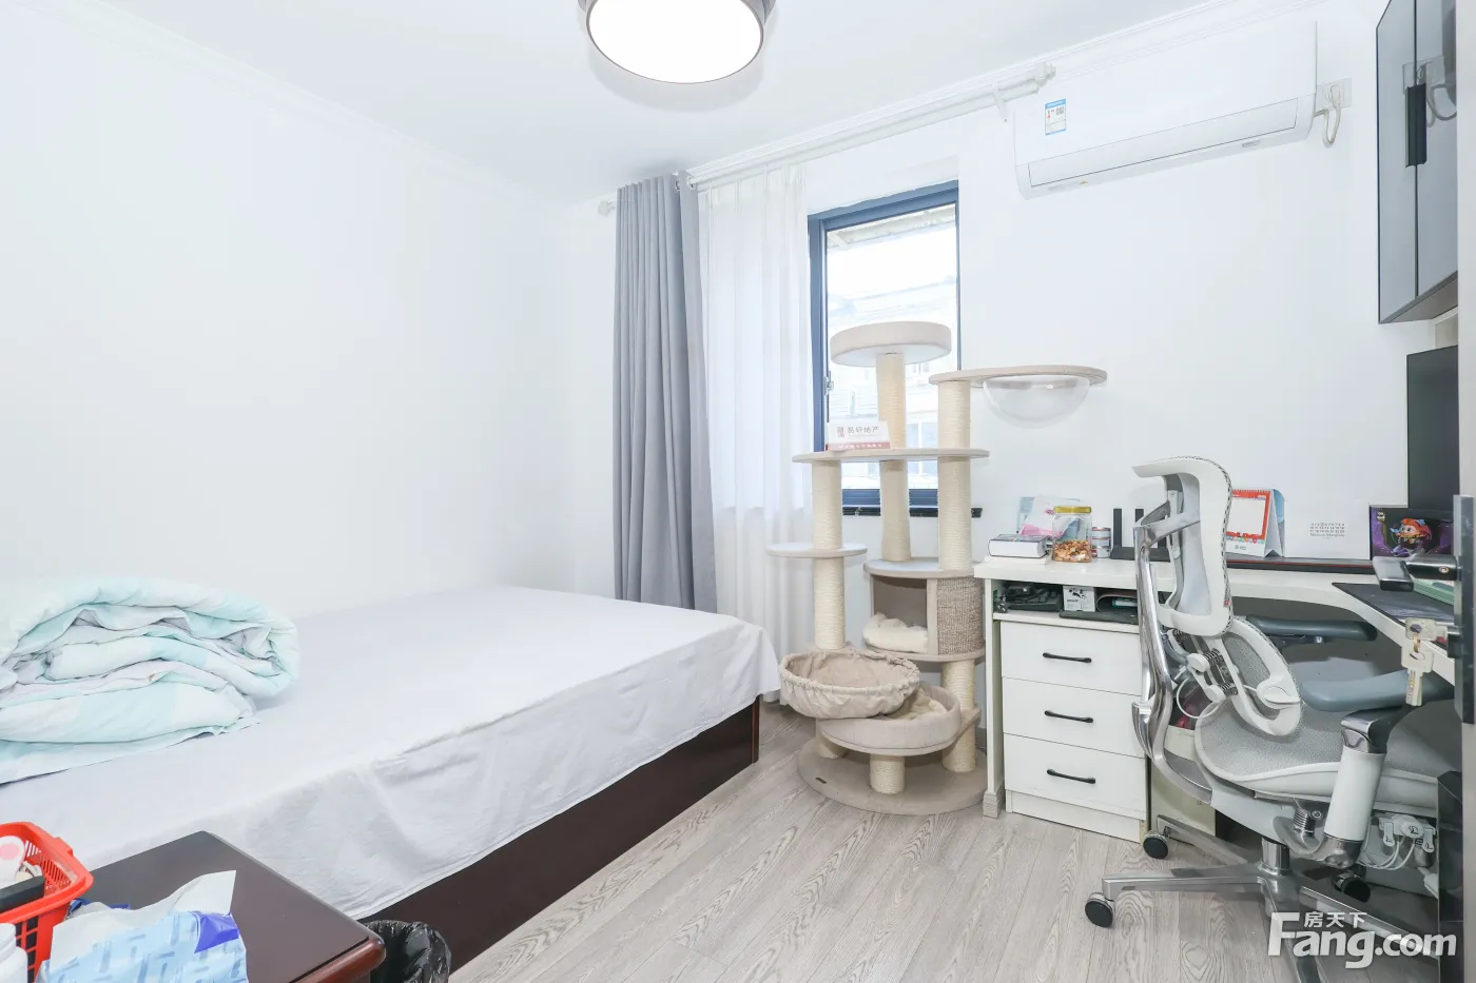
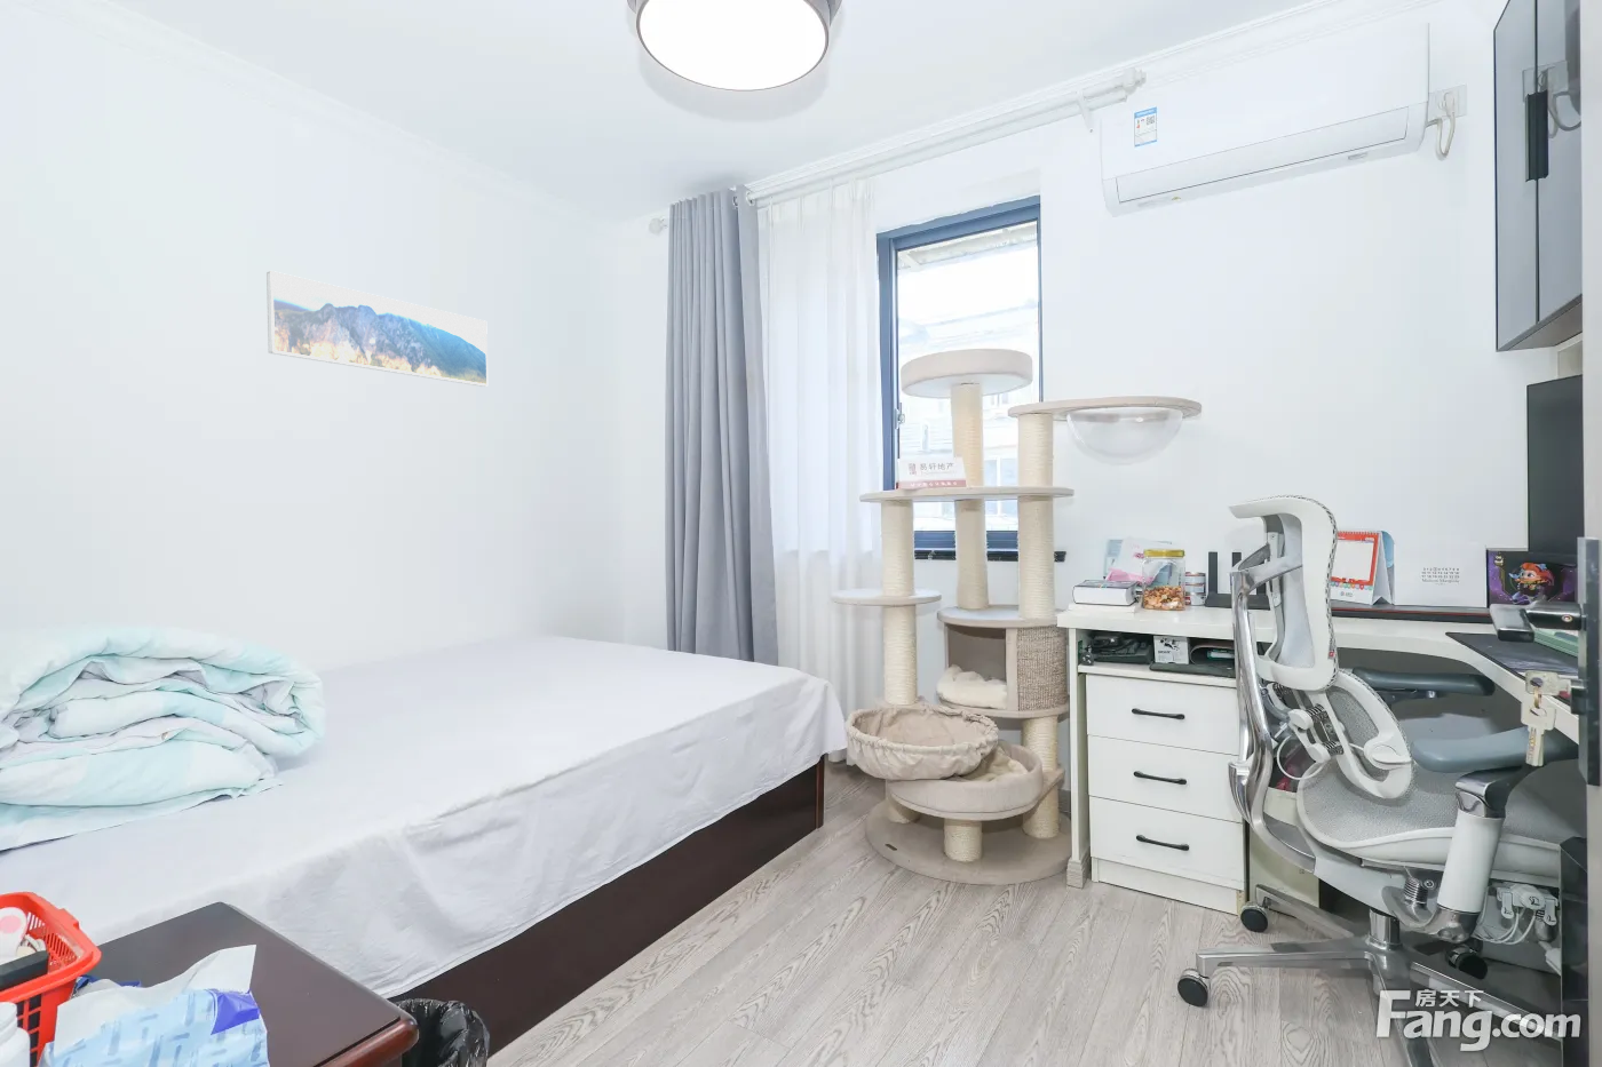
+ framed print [266,270,488,388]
